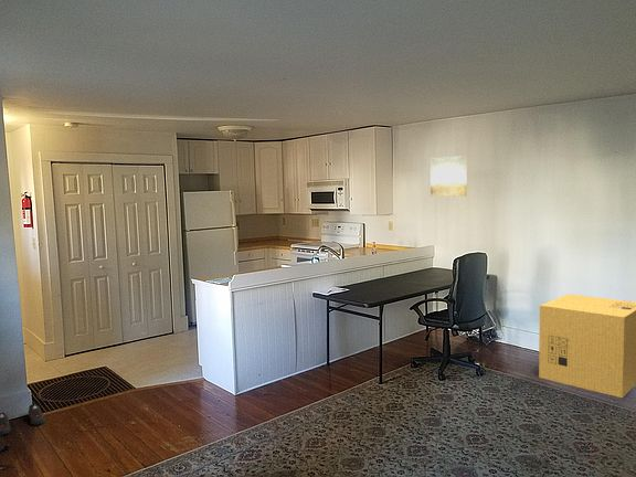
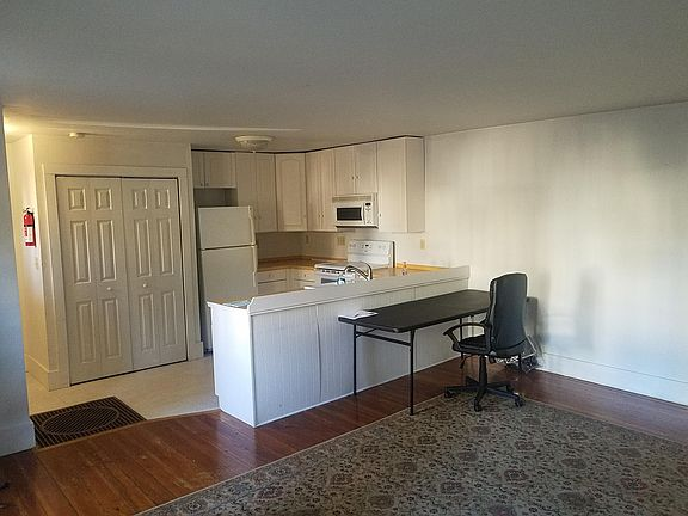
- shoe [0,403,46,436]
- cardboard box [538,293,636,399]
- wall art [430,155,467,198]
